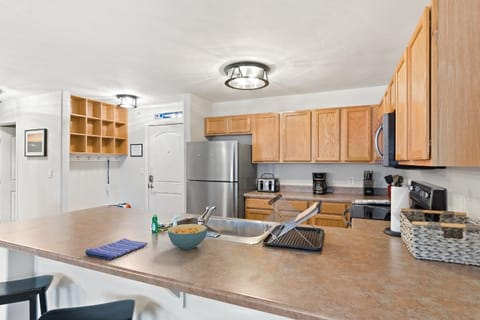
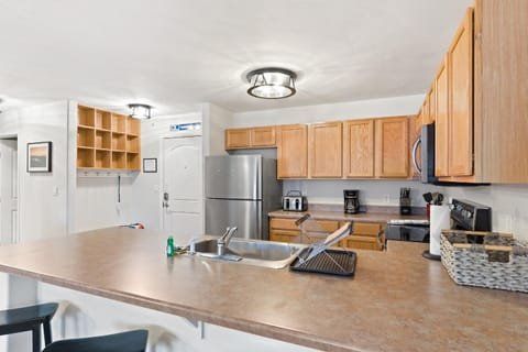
- dish towel [84,237,149,261]
- cereal bowl [167,223,208,251]
